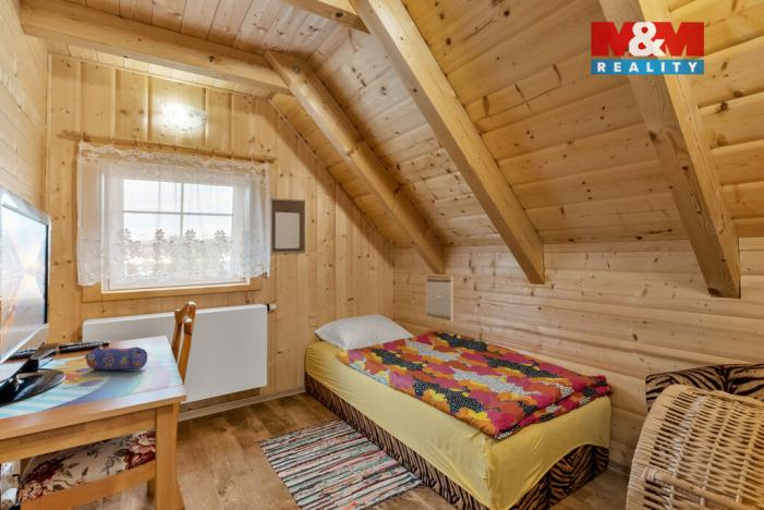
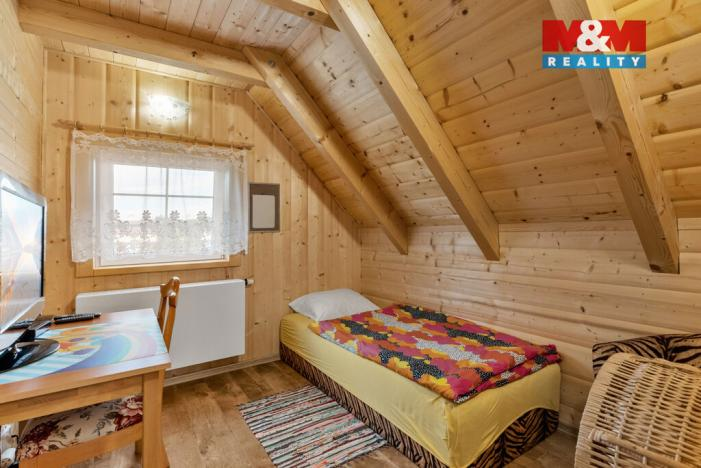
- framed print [425,274,454,323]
- pencil case [83,345,148,372]
